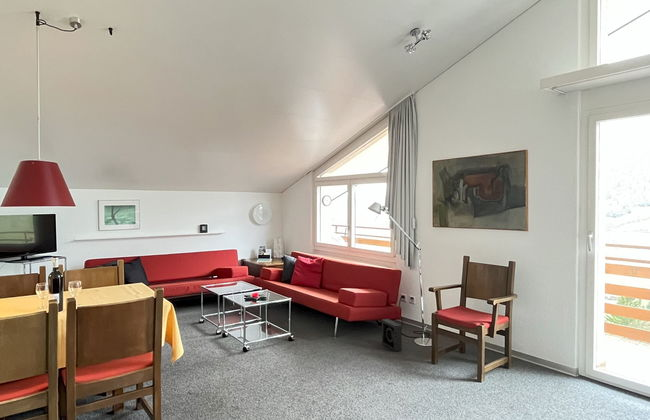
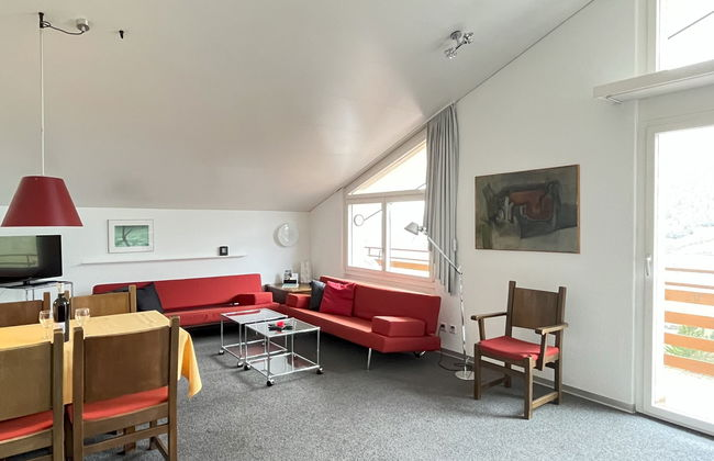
- speaker [381,318,403,353]
